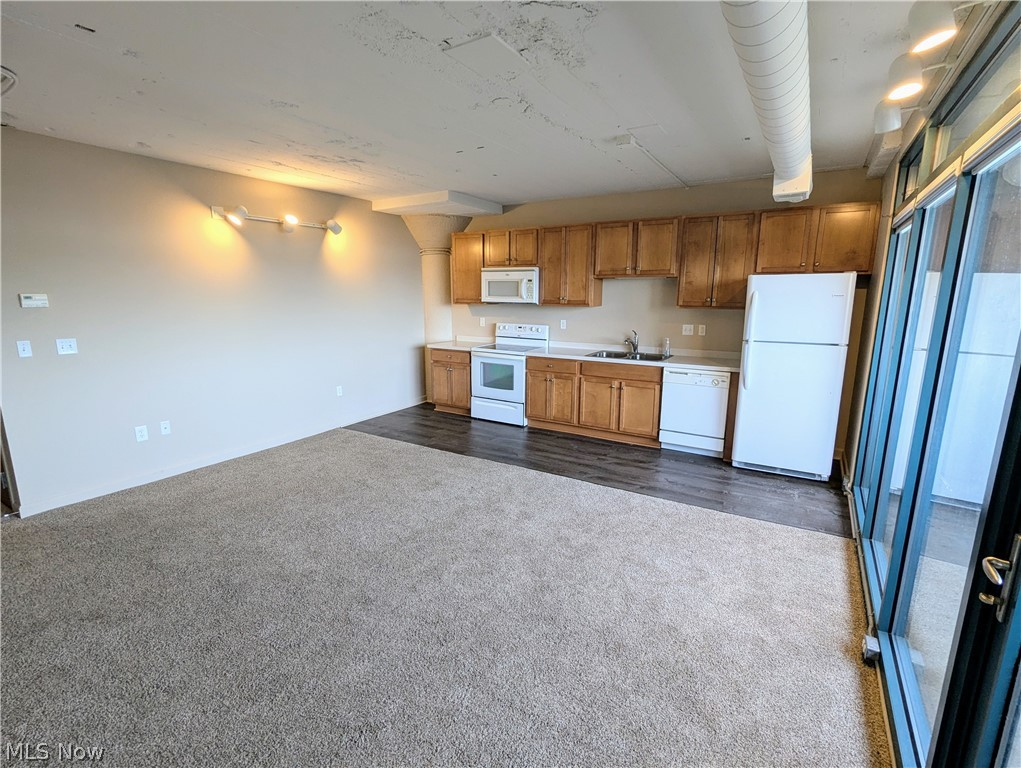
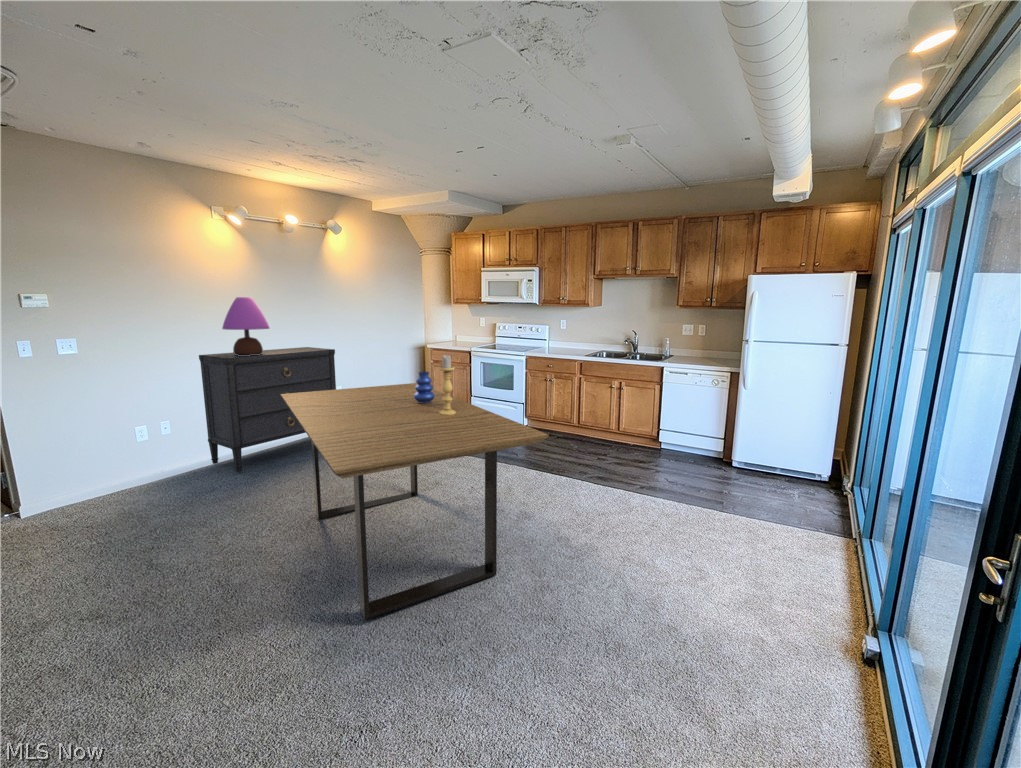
+ vase [414,371,435,403]
+ dining table [281,382,550,621]
+ dresser [198,346,337,473]
+ candle holder [438,353,456,415]
+ table lamp [221,296,271,356]
